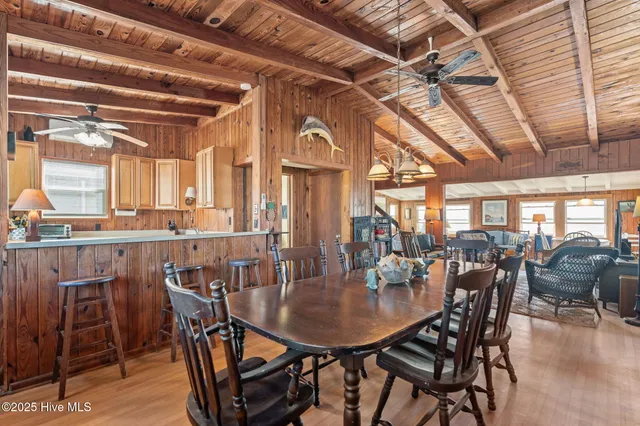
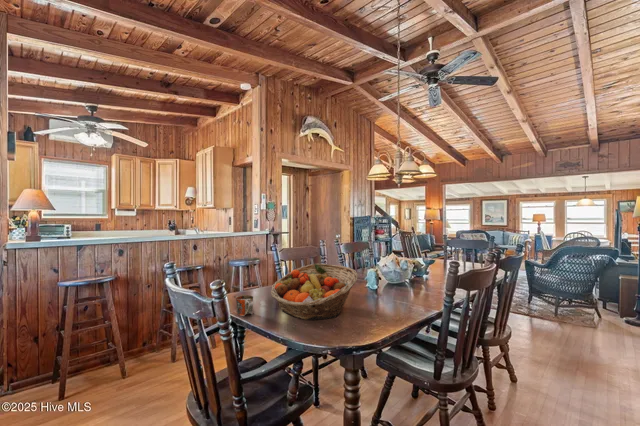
+ fruit basket [270,263,359,321]
+ mug [233,294,254,317]
